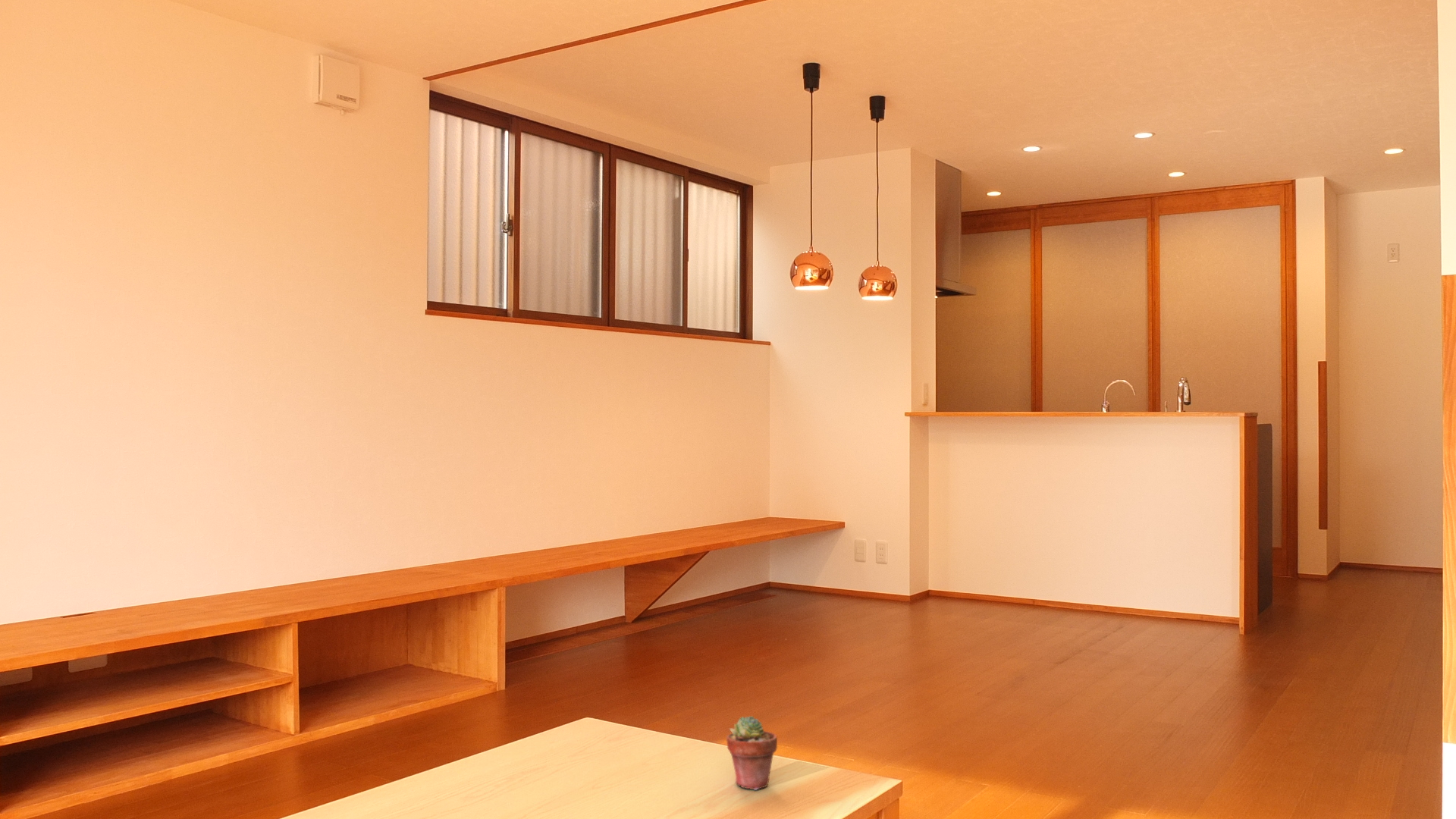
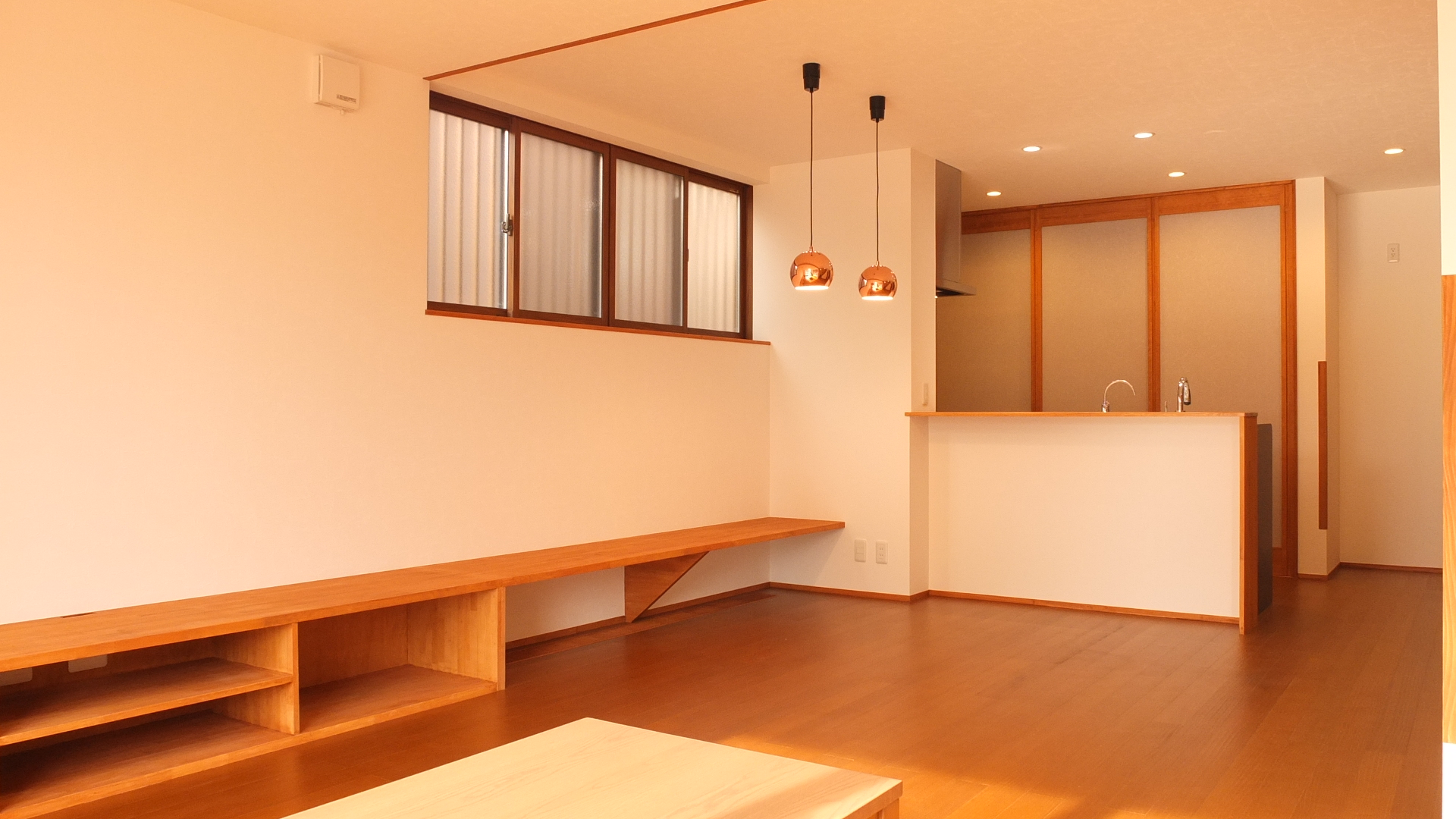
- potted succulent [726,715,778,791]
